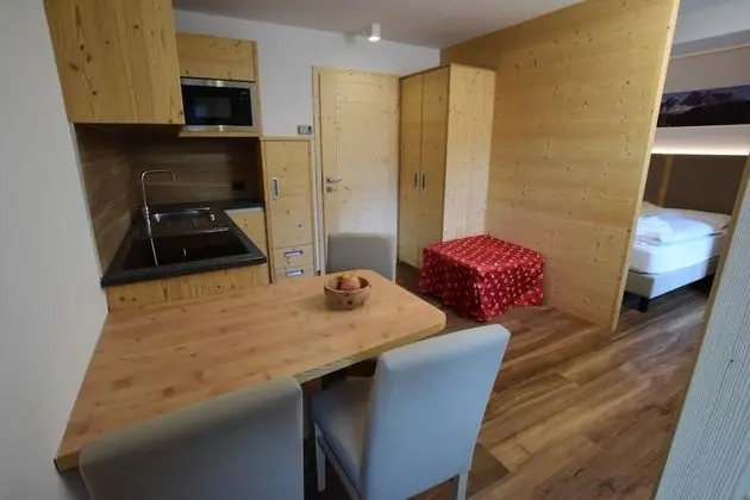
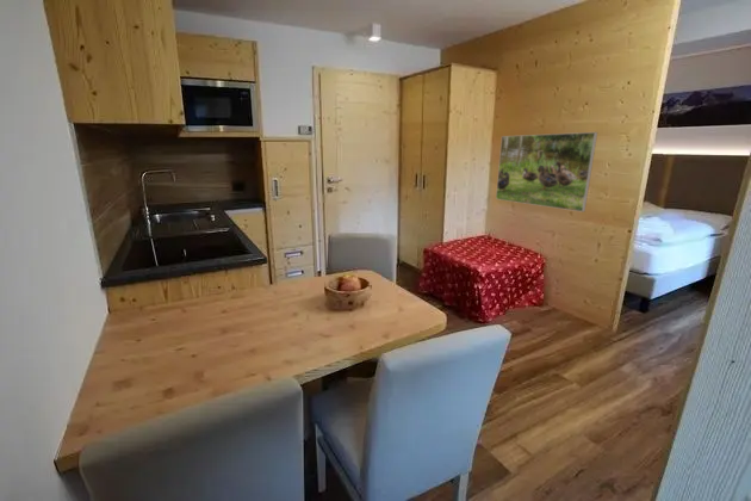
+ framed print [495,131,598,212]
